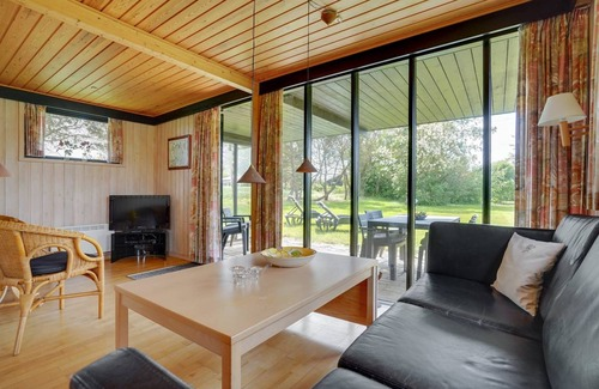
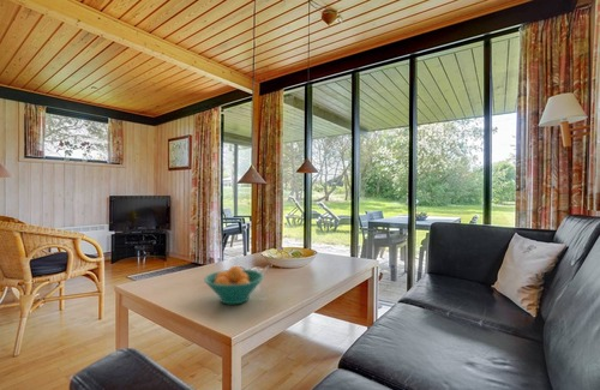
+ fruit bowl [203,265,265,306]
